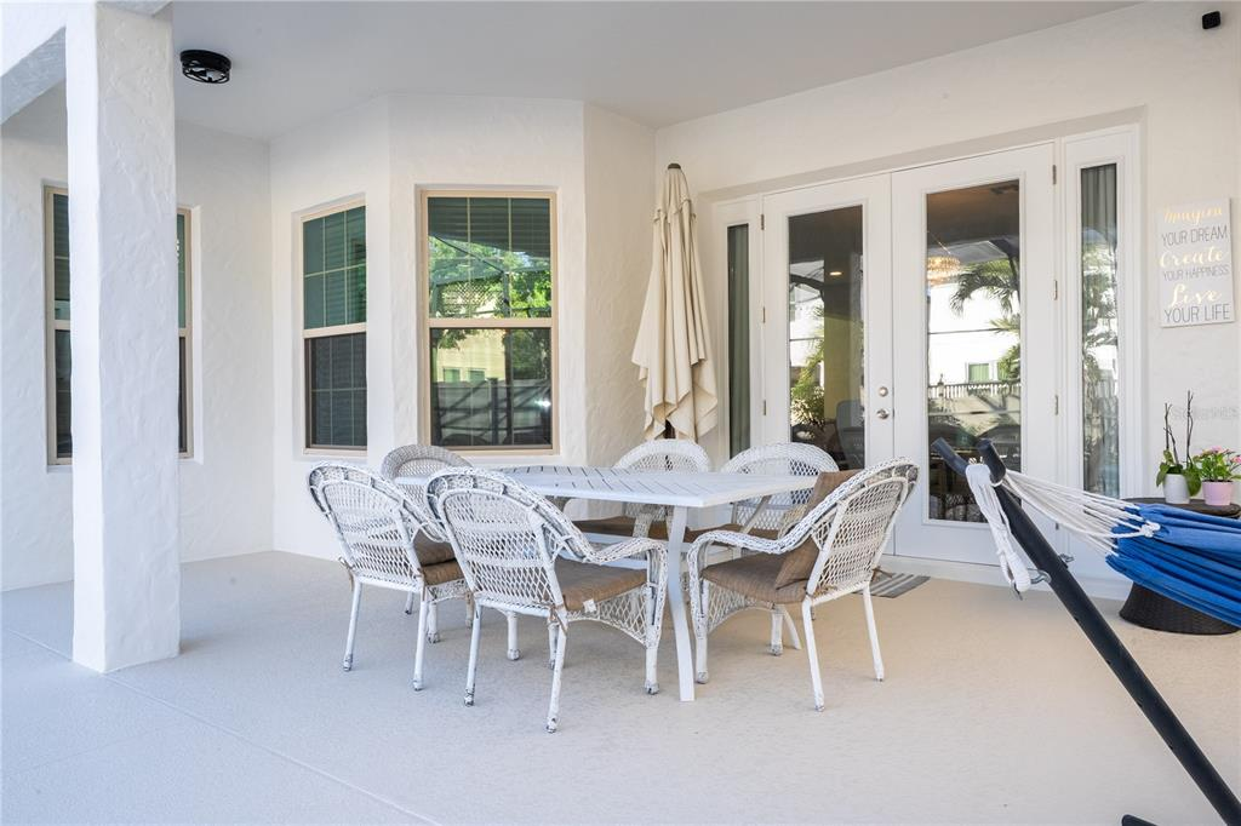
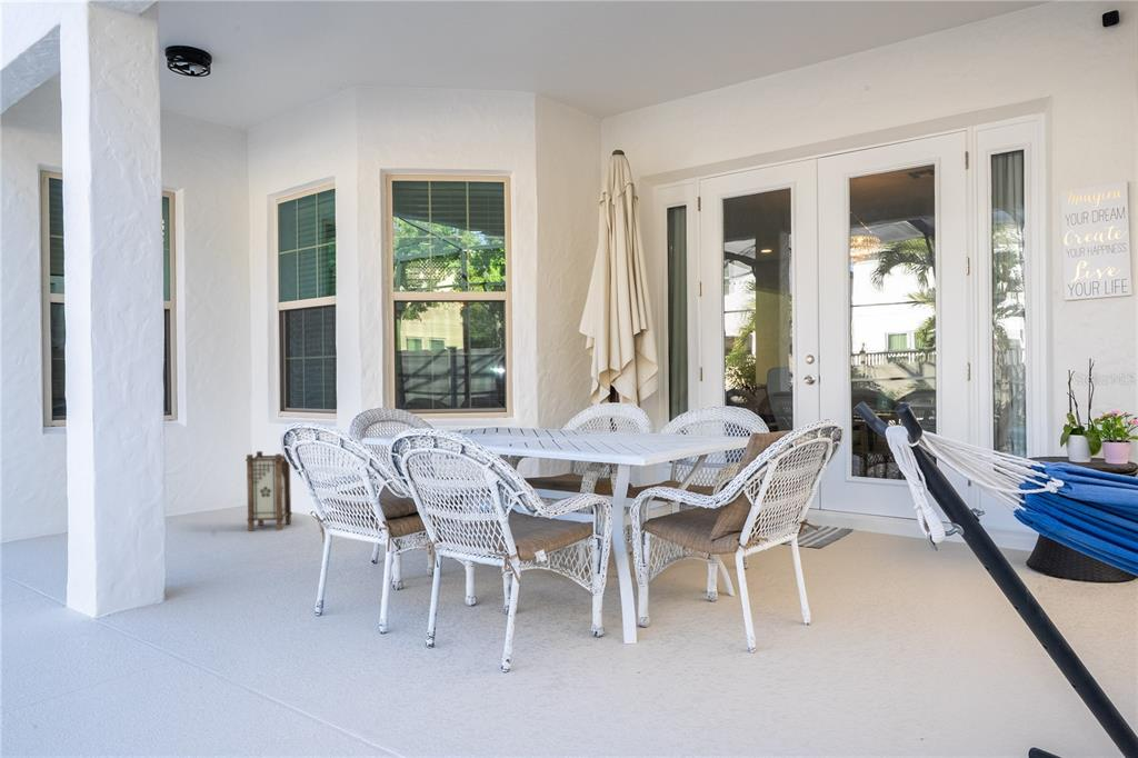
+ lantern [244,450,293,532]
